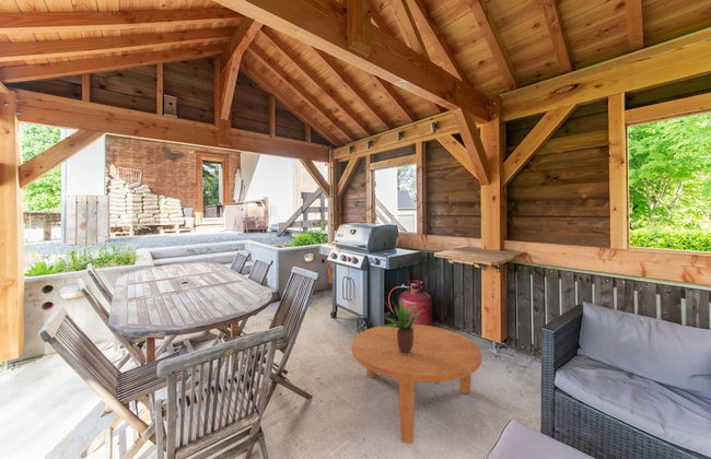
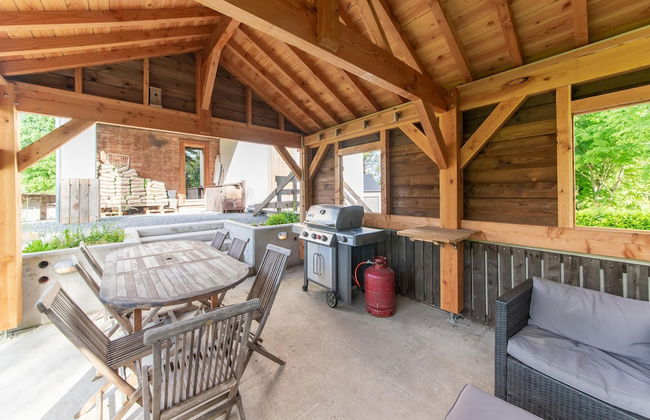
- potted plant [381,296,424,355]
- coffee table [350,323,482,445]
